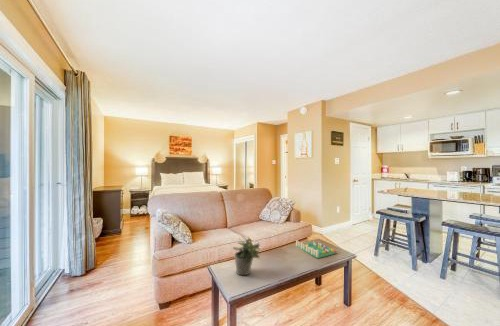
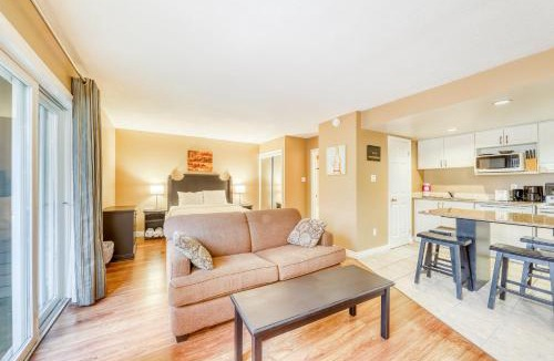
- board game [295,239,338,259]
- potted plant [232,234,261,276]
